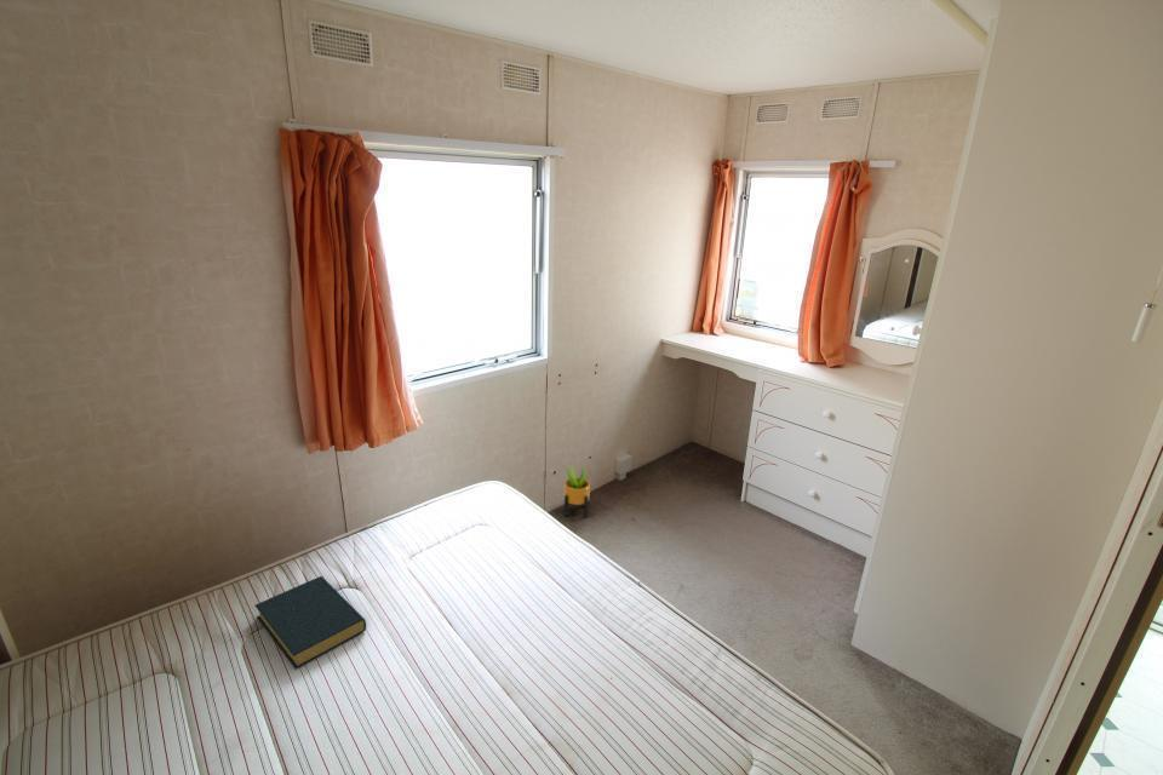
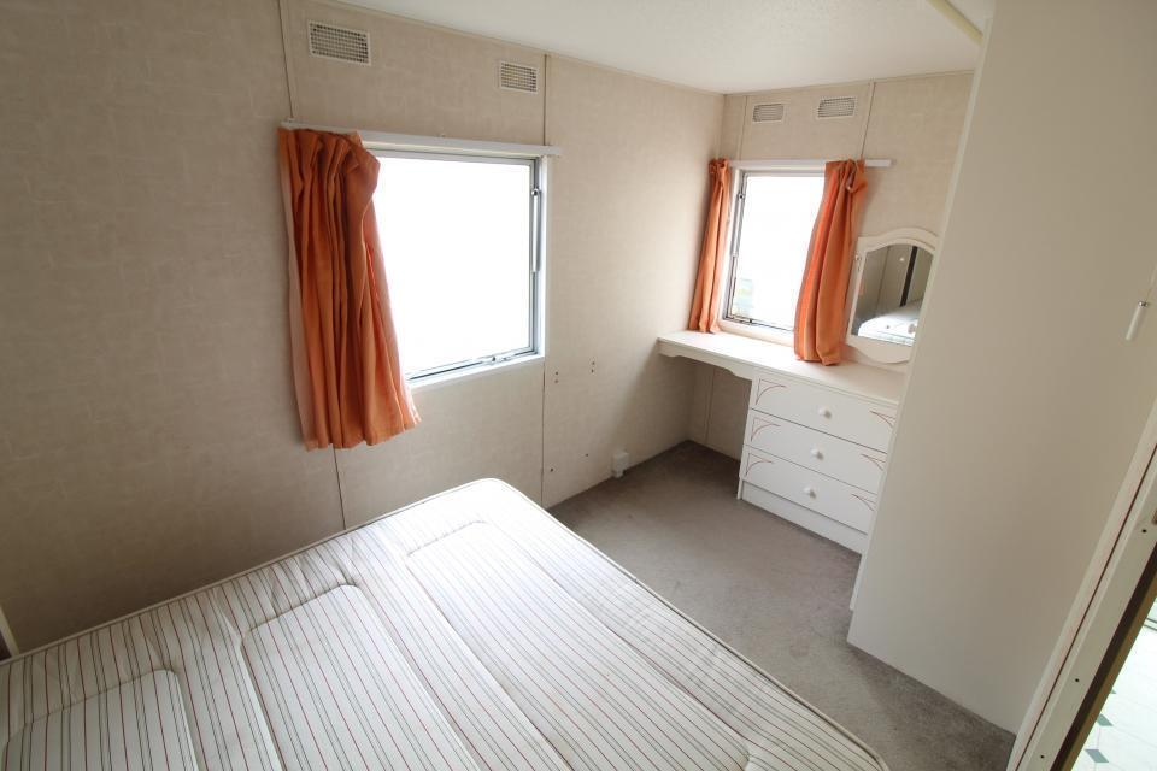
- hardback book [254,575,367,670]
- potted plant [562,463,591,518]
